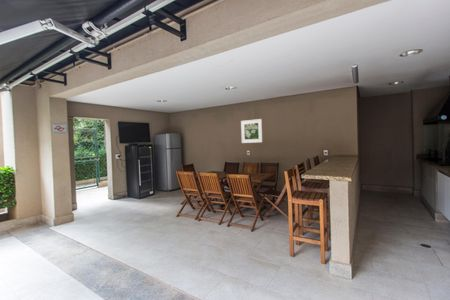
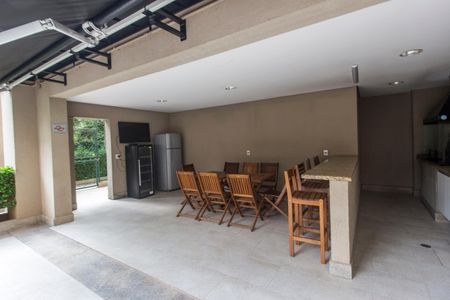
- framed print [240,118,263,144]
